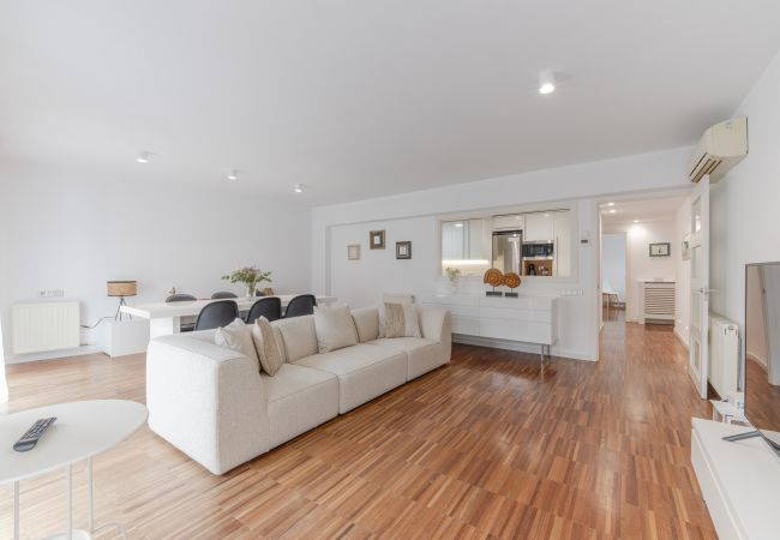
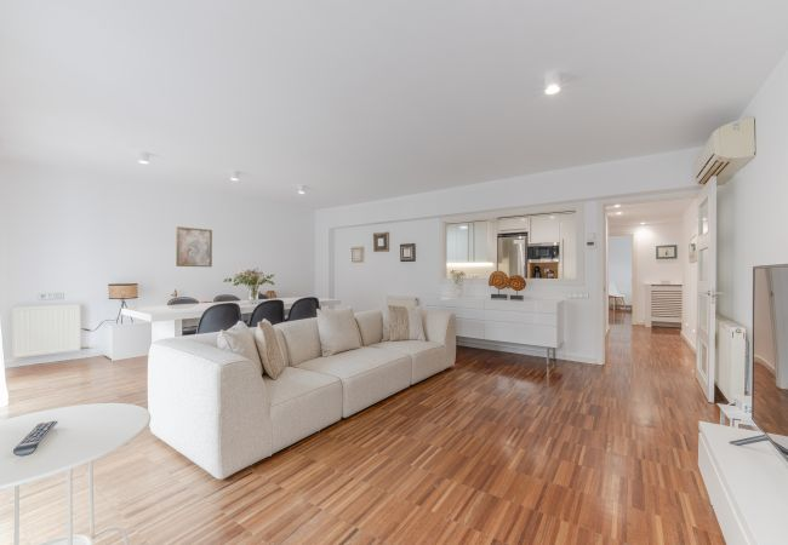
+ wall art [176,225,213,268]
